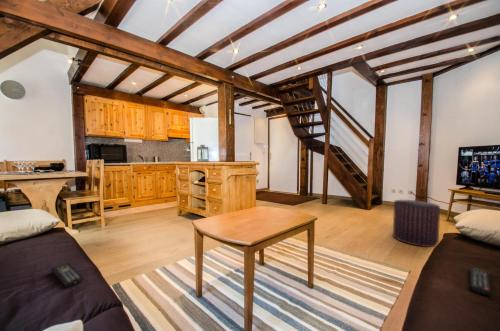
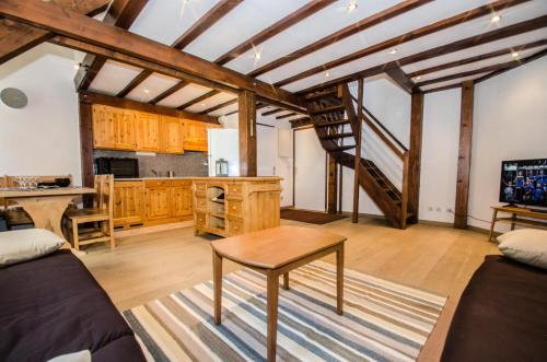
- remote control [50,262,85,288]
- remote control [469,266,492,296]
- pouf [392,199,441,248]
